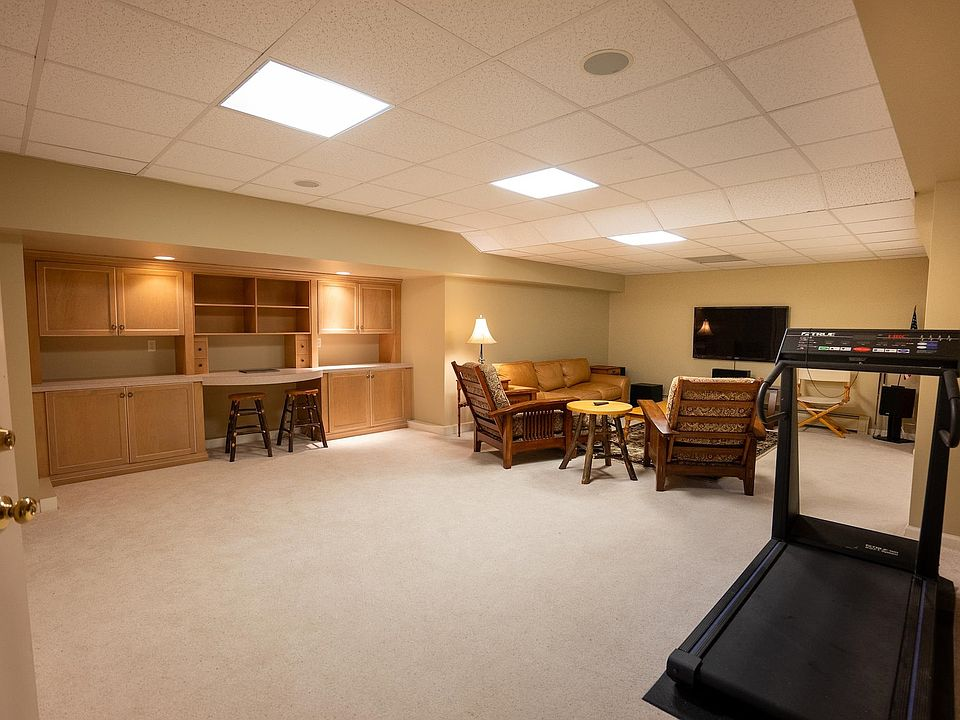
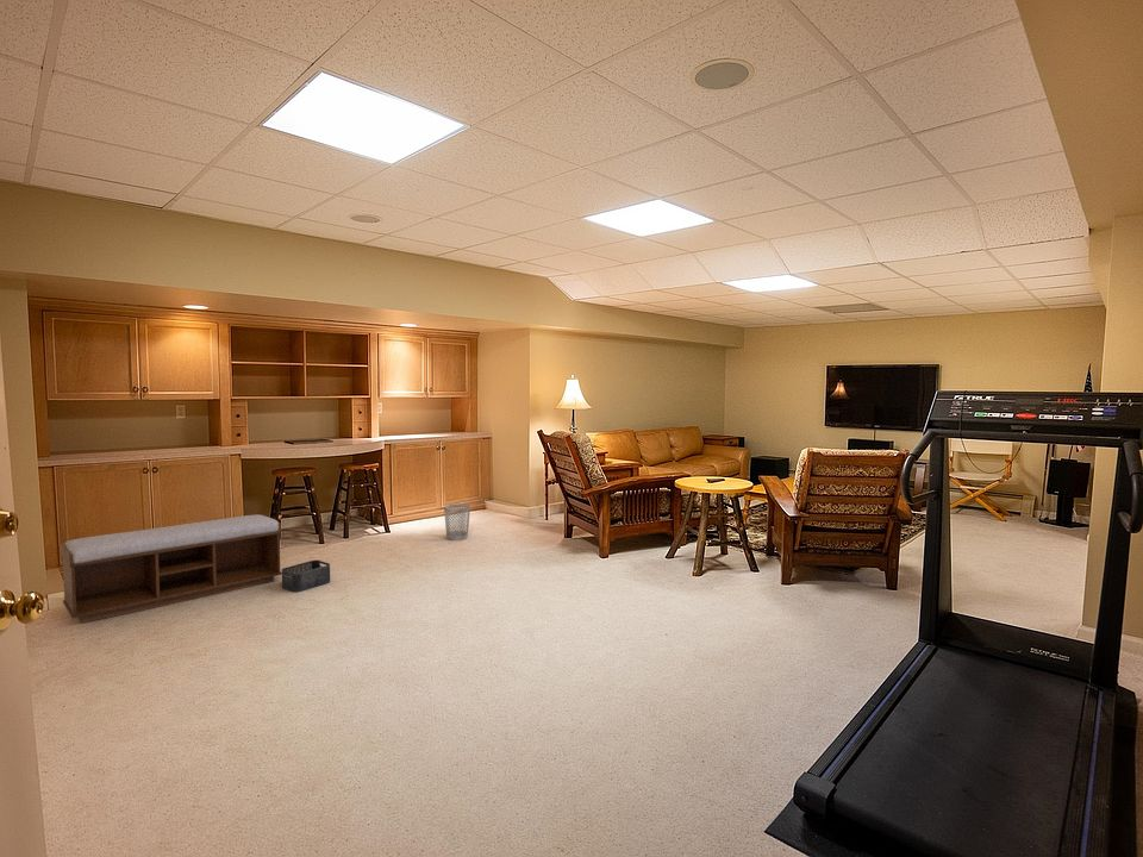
+ bench [60,513,282,625]
+ storage bin [281,559,331,593]
+ wastebasket [443,502,471,542]
